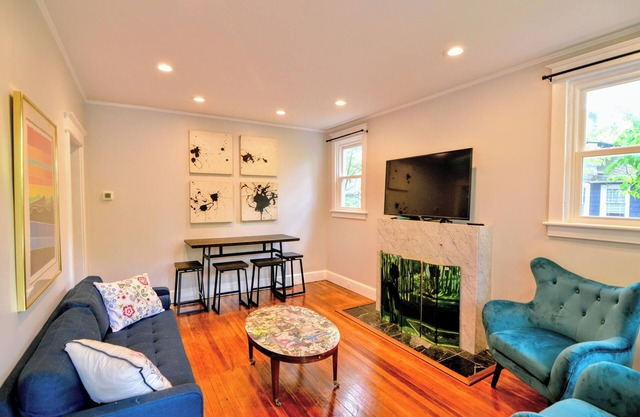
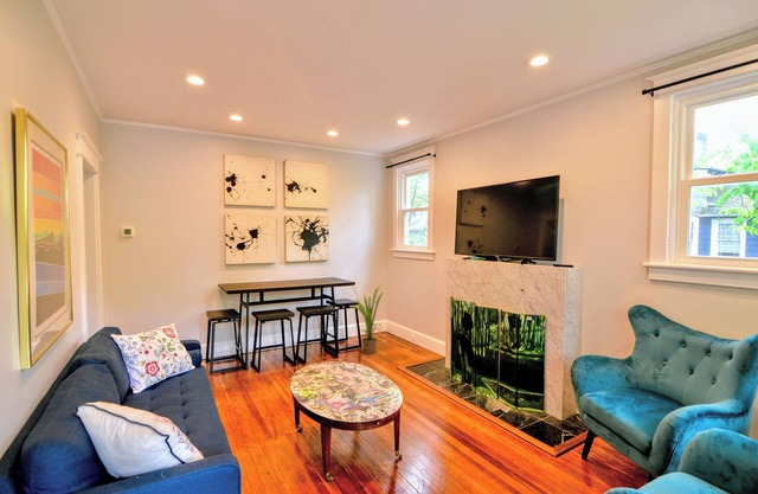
+ house plant [351,283,387,355]
